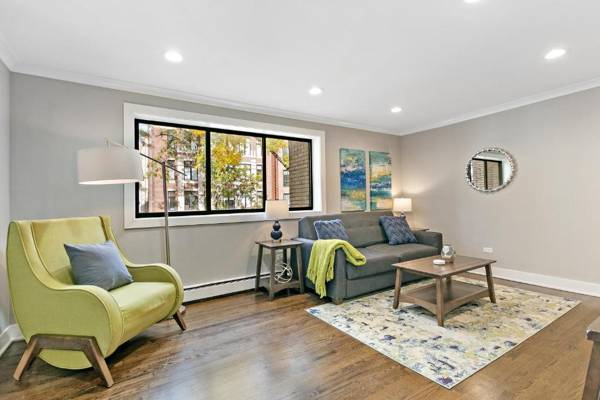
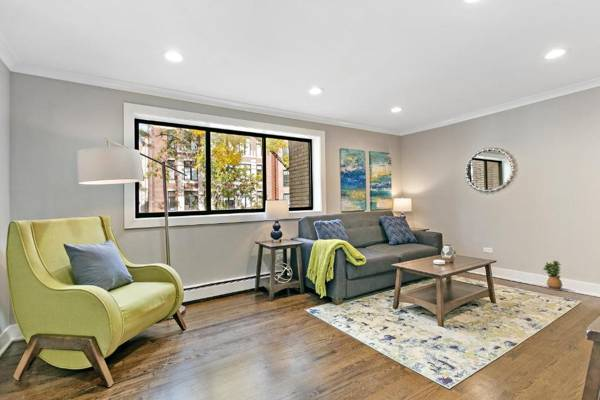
+ potted plant [542,260,563,291]
